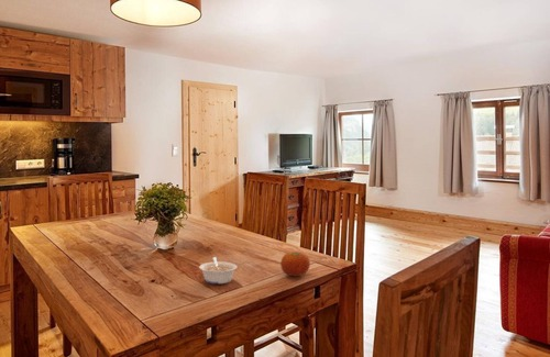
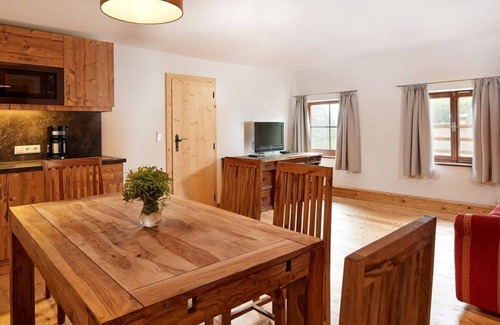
- legume [198,256,239,285]
- fruit [279,250,311,277]
